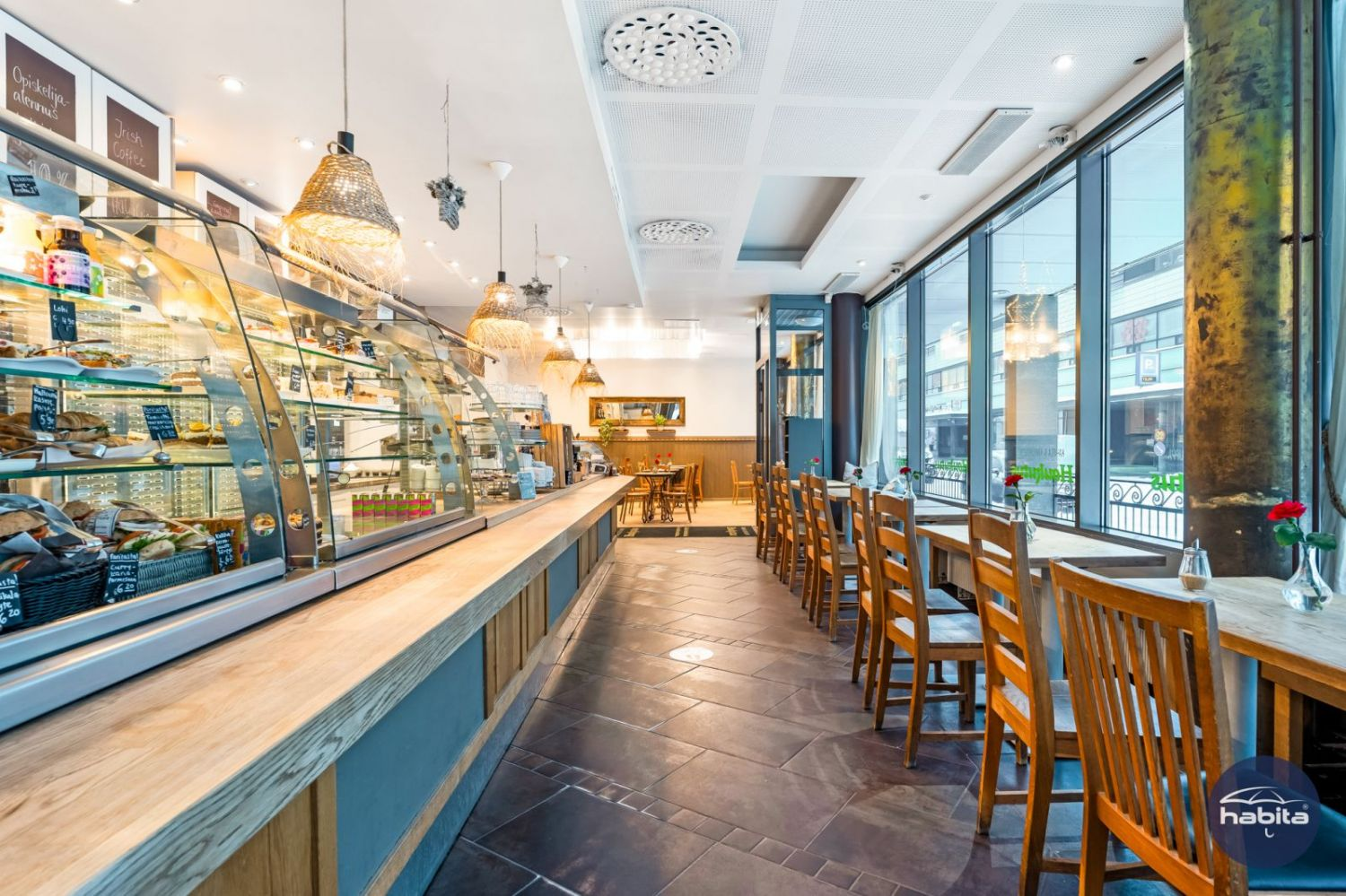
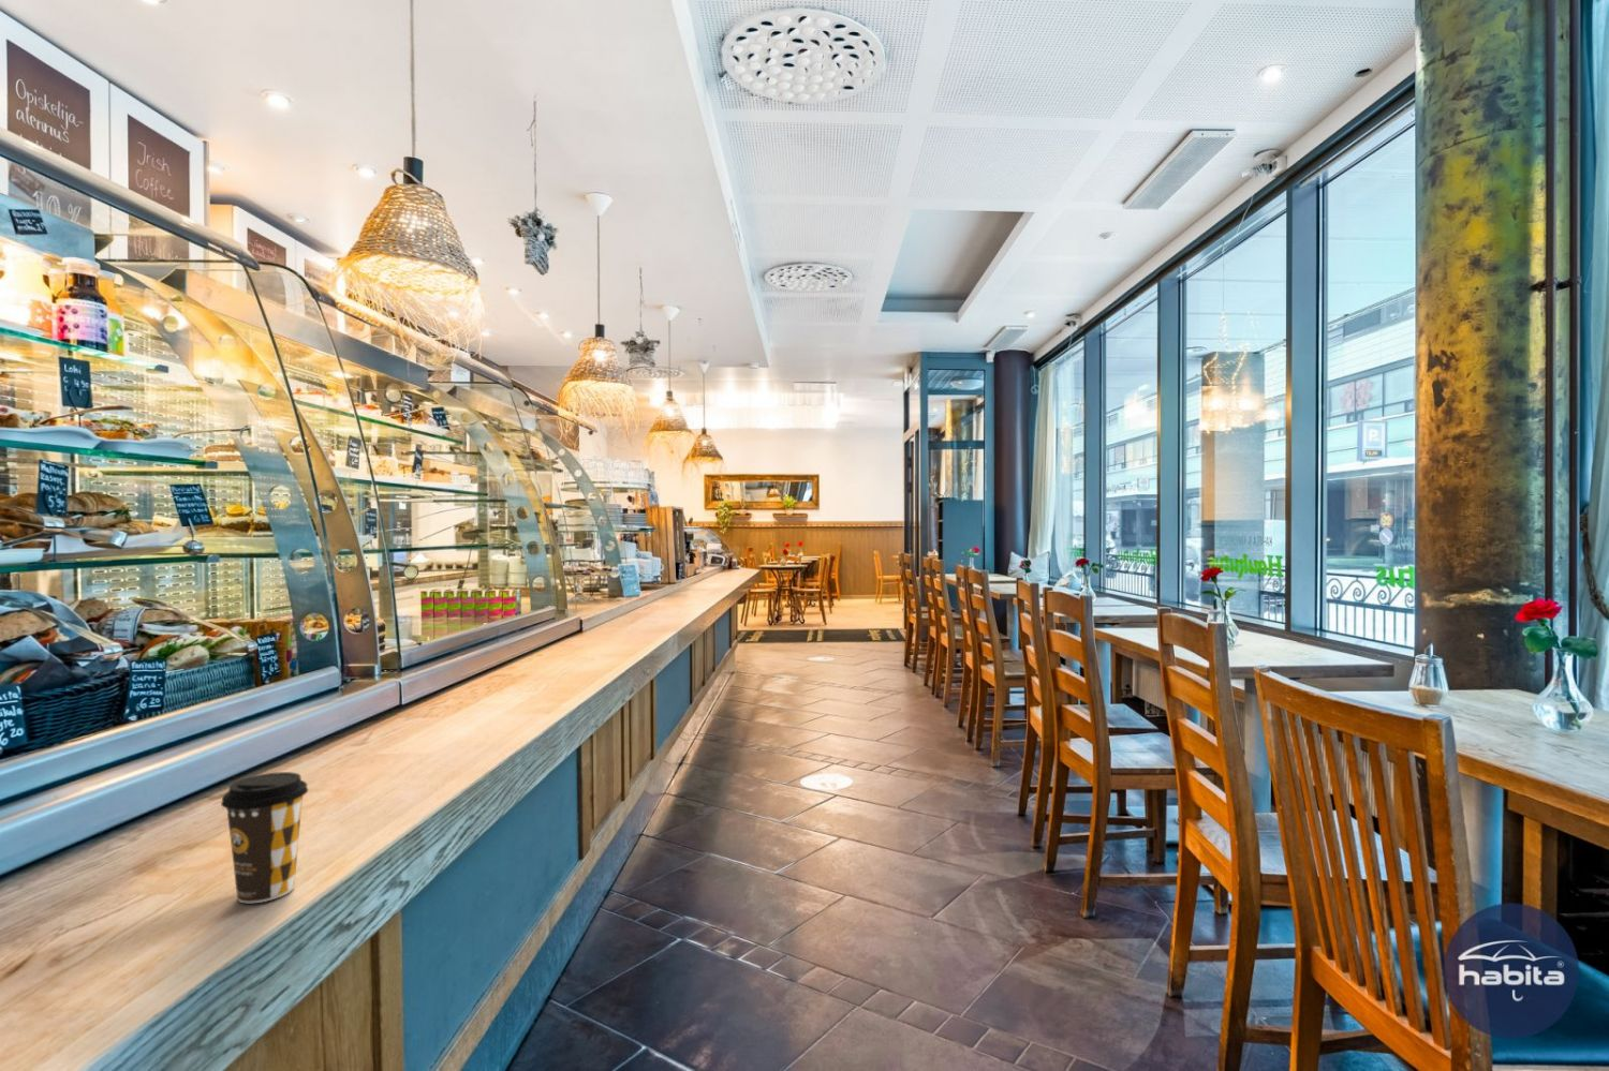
+ coffee cup [220,771,308,904]
